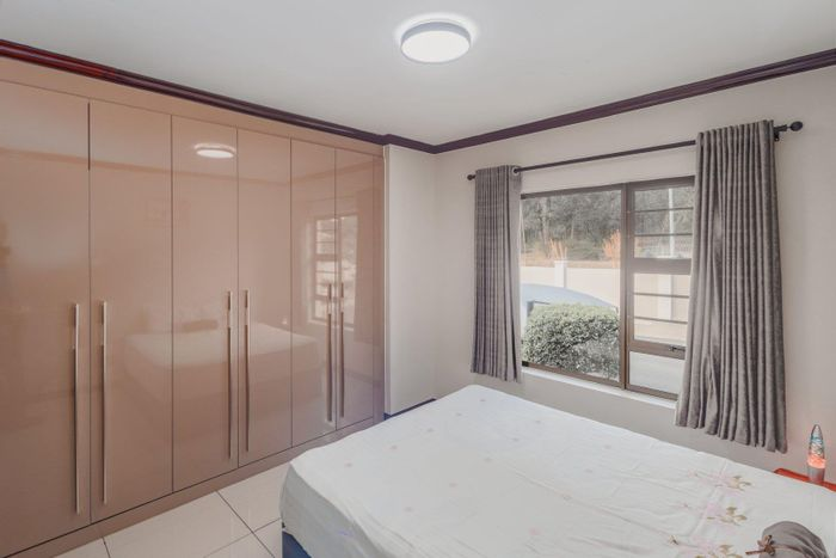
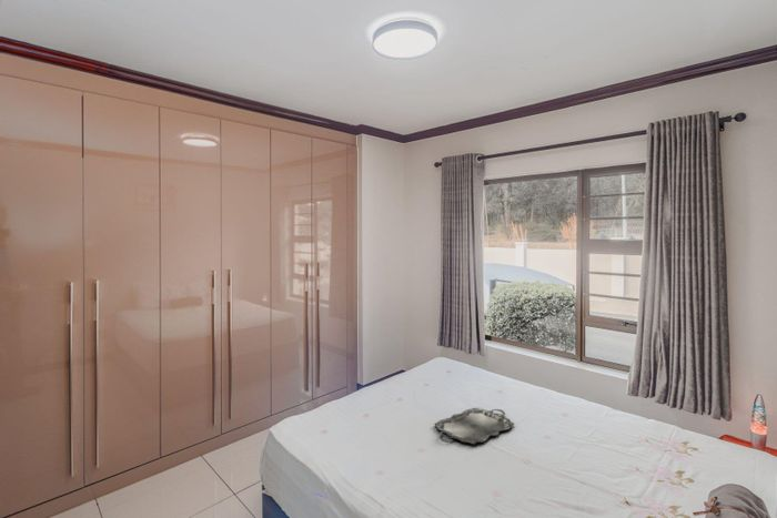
+ serving tray [433,407,516,445]
